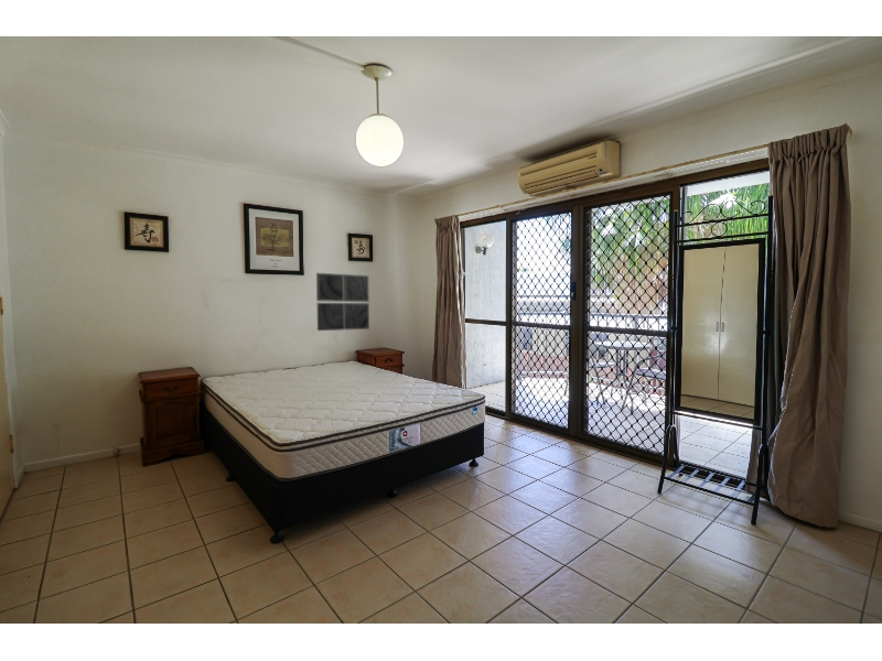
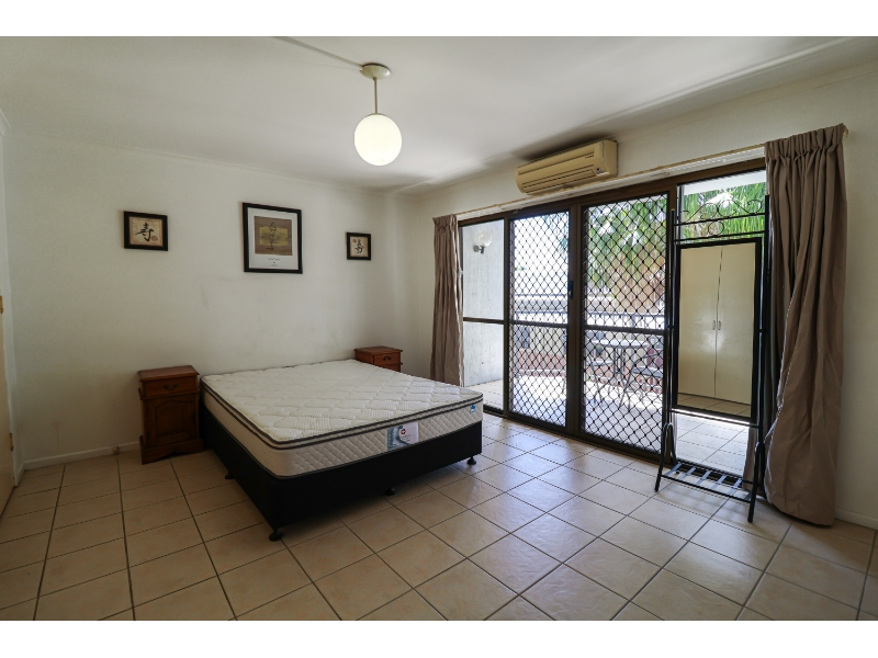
- wall art [315,272,370,332]
